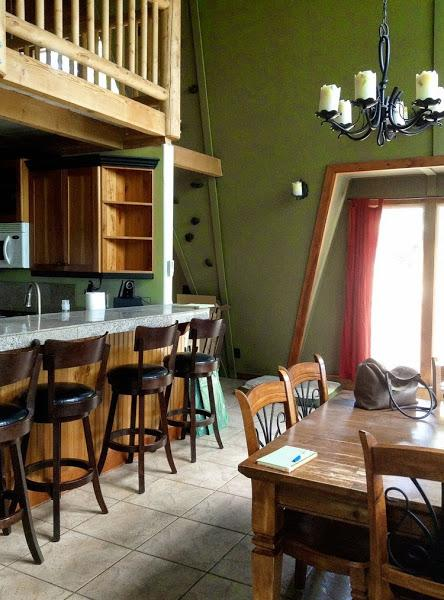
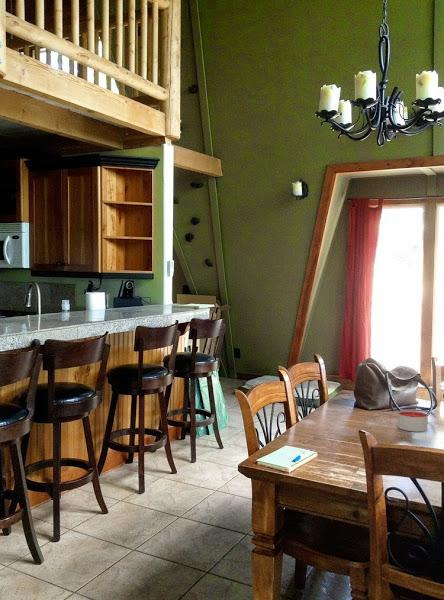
+ candle [397,409,429,433]
